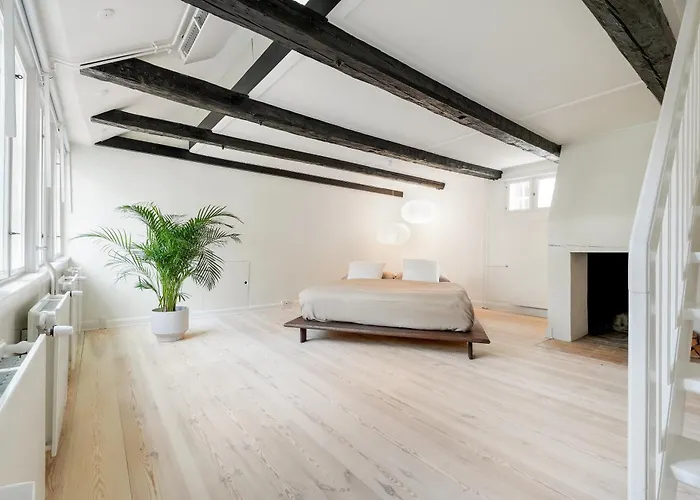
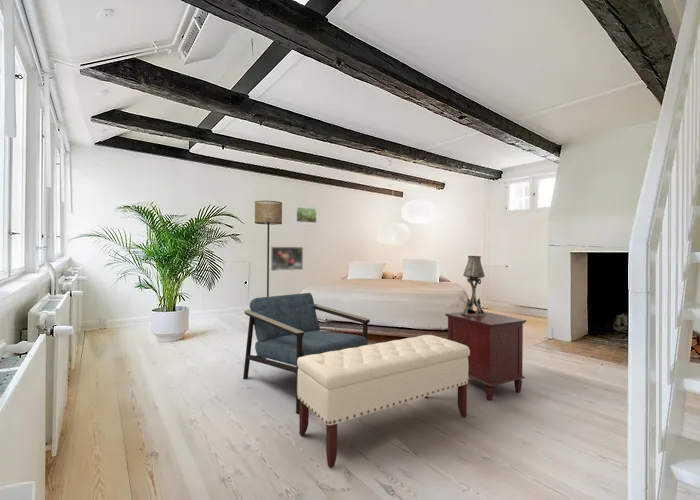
+ nightstand [444,311,528,401]
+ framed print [269,246,304,272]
+ table lamp [461,255,486,316]
+ bench [297,334,470,469]
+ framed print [292,202,320,227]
+ floor lamp [254,200,283,297]
+ armchair [242,292,371,414]
